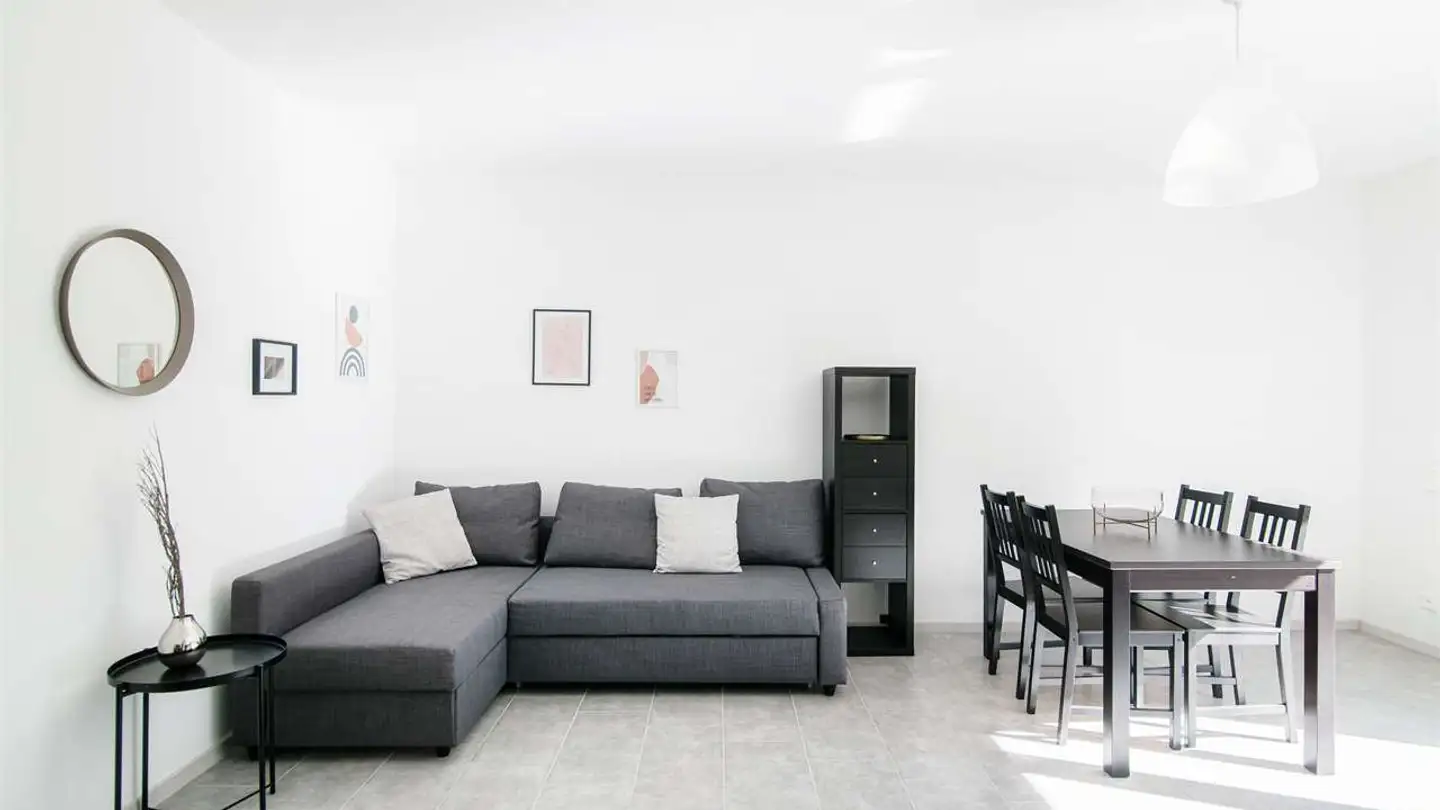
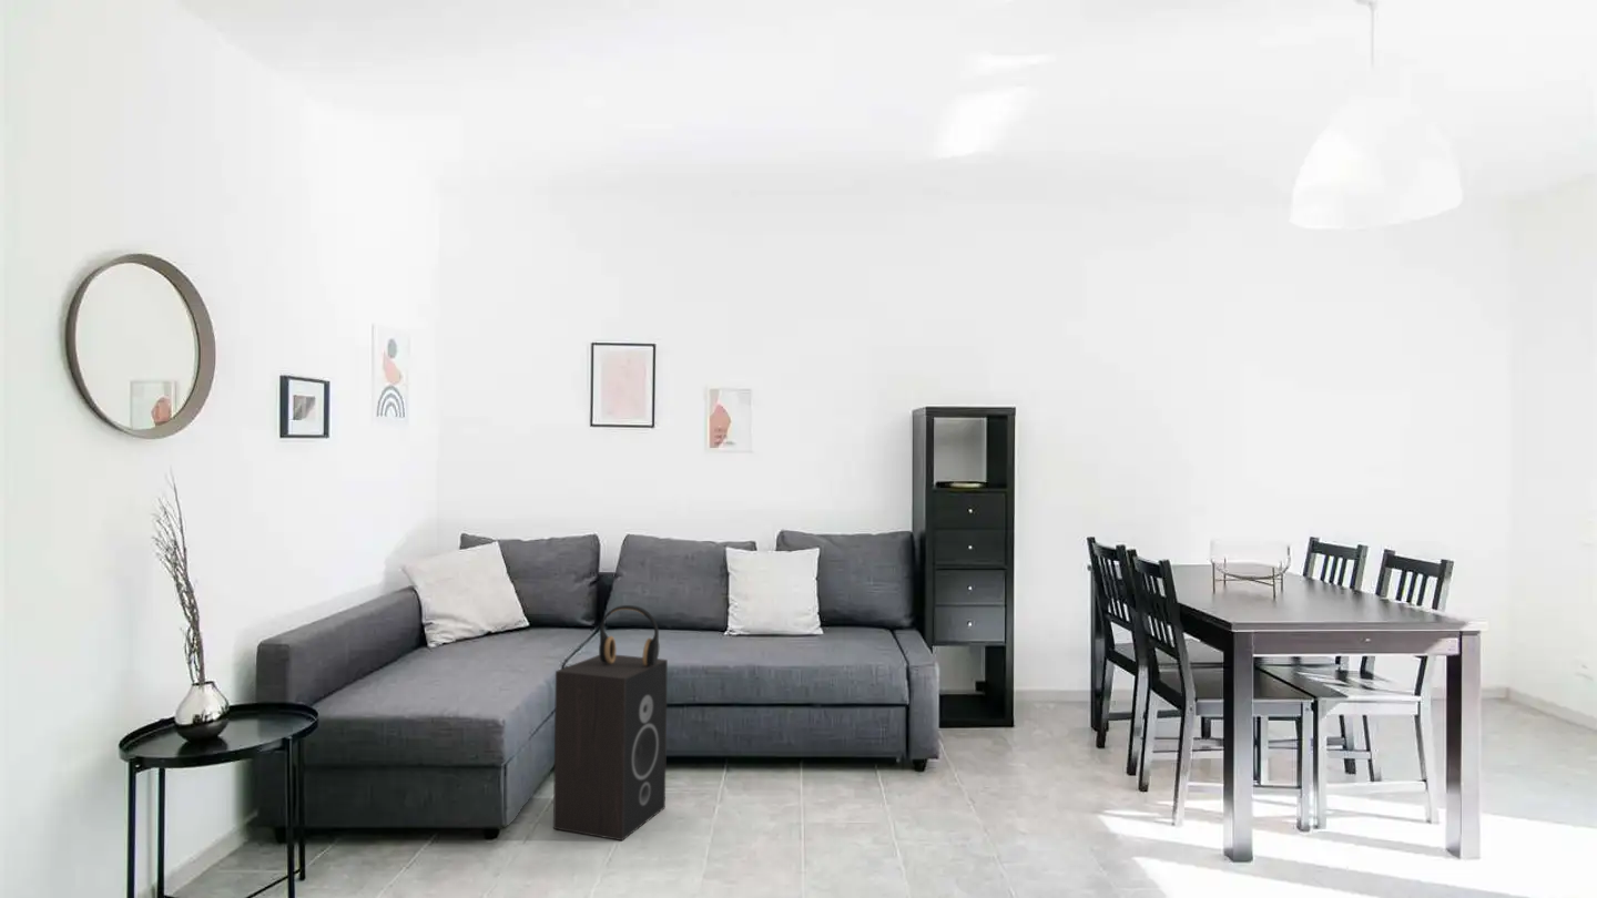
+ speaker [552,654,669,841]
+ headphones [598,604,660,666]
